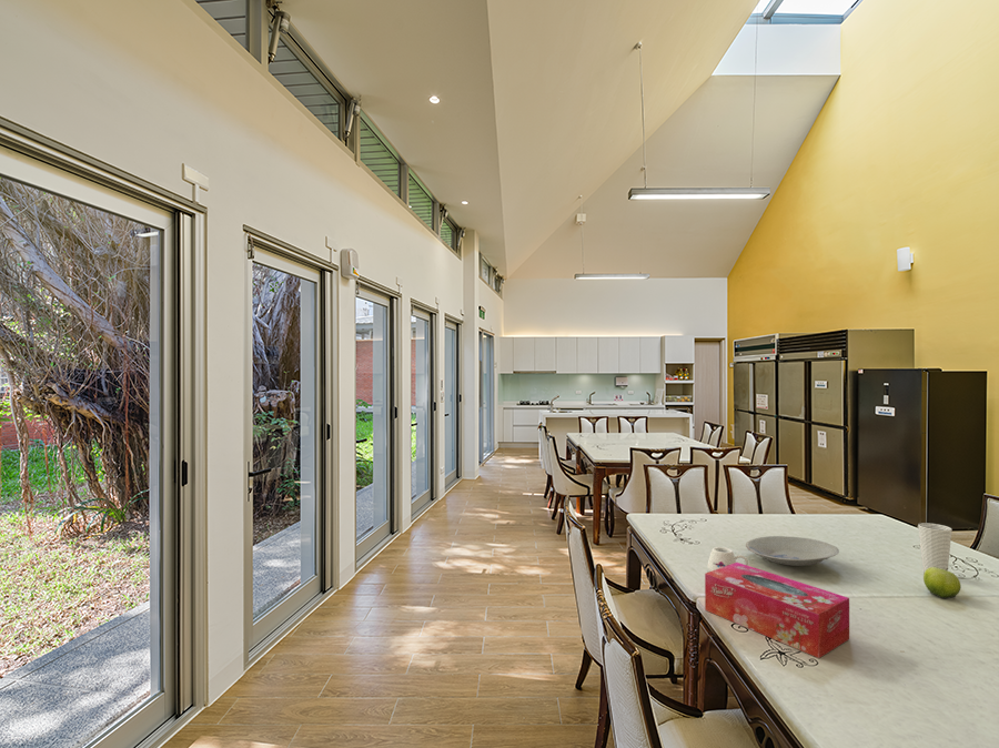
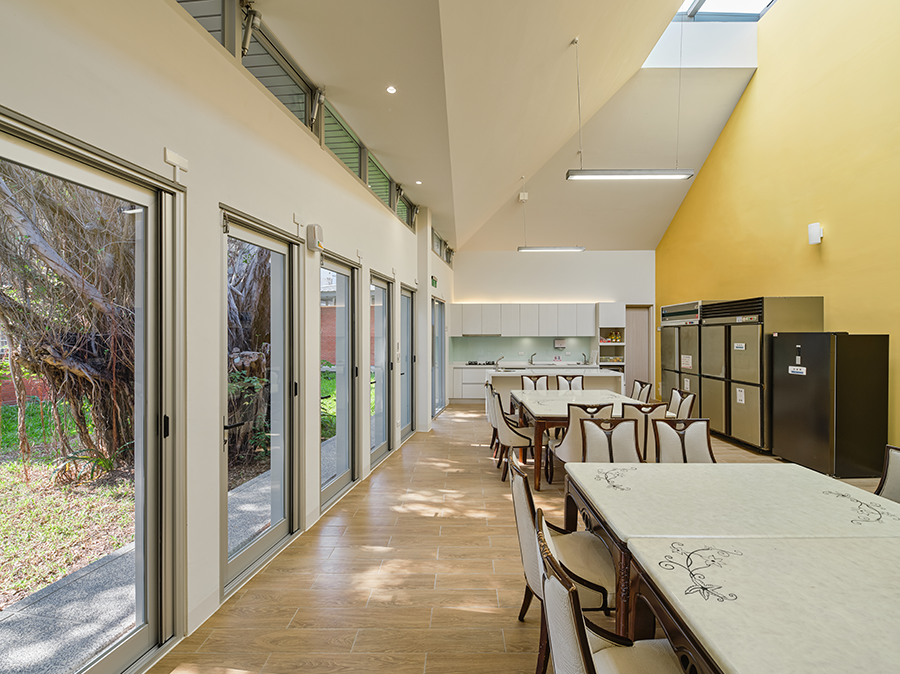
- tissue box [704,562,850,659]
- bowl [745,535,840,567]
- fruit [922,567,962,600]
- cup [917,522,953,574]
- mug [707,546,749,573]
